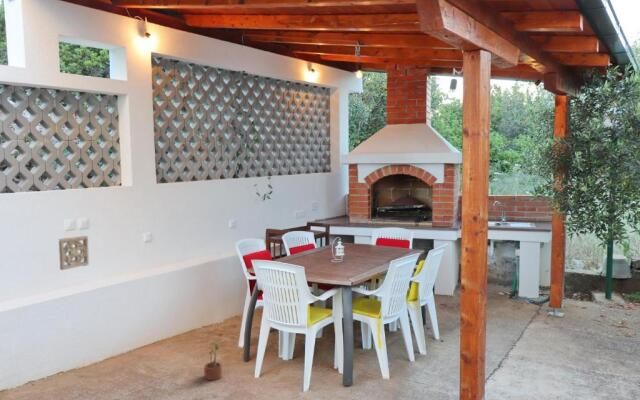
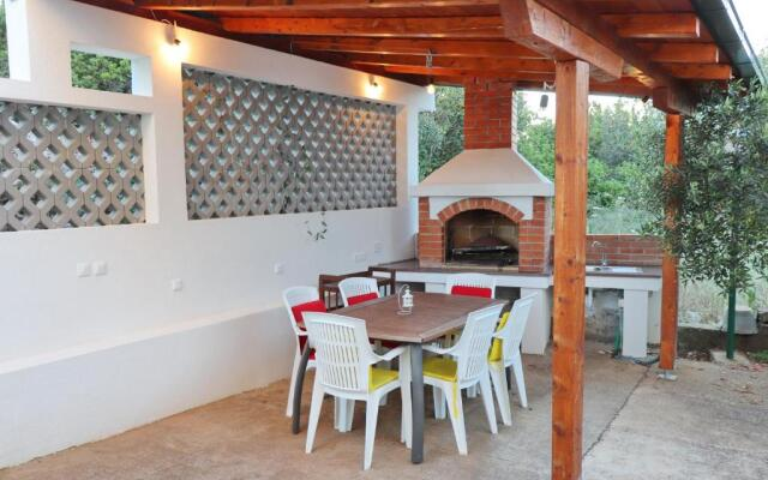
- potted plant [203,342,223,381]
- wall ornament [58,235,90,271]
